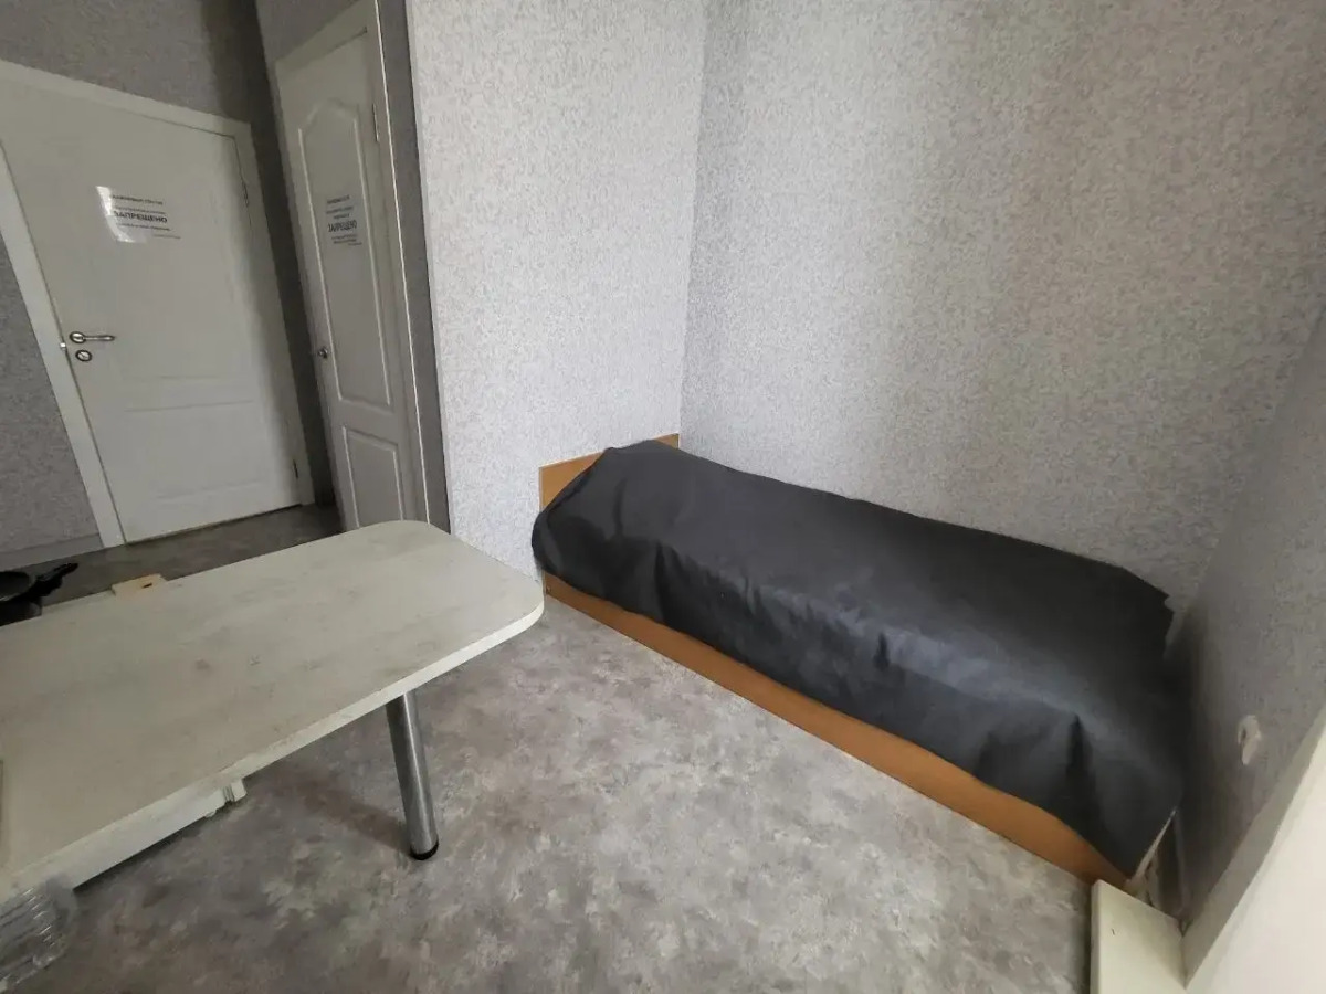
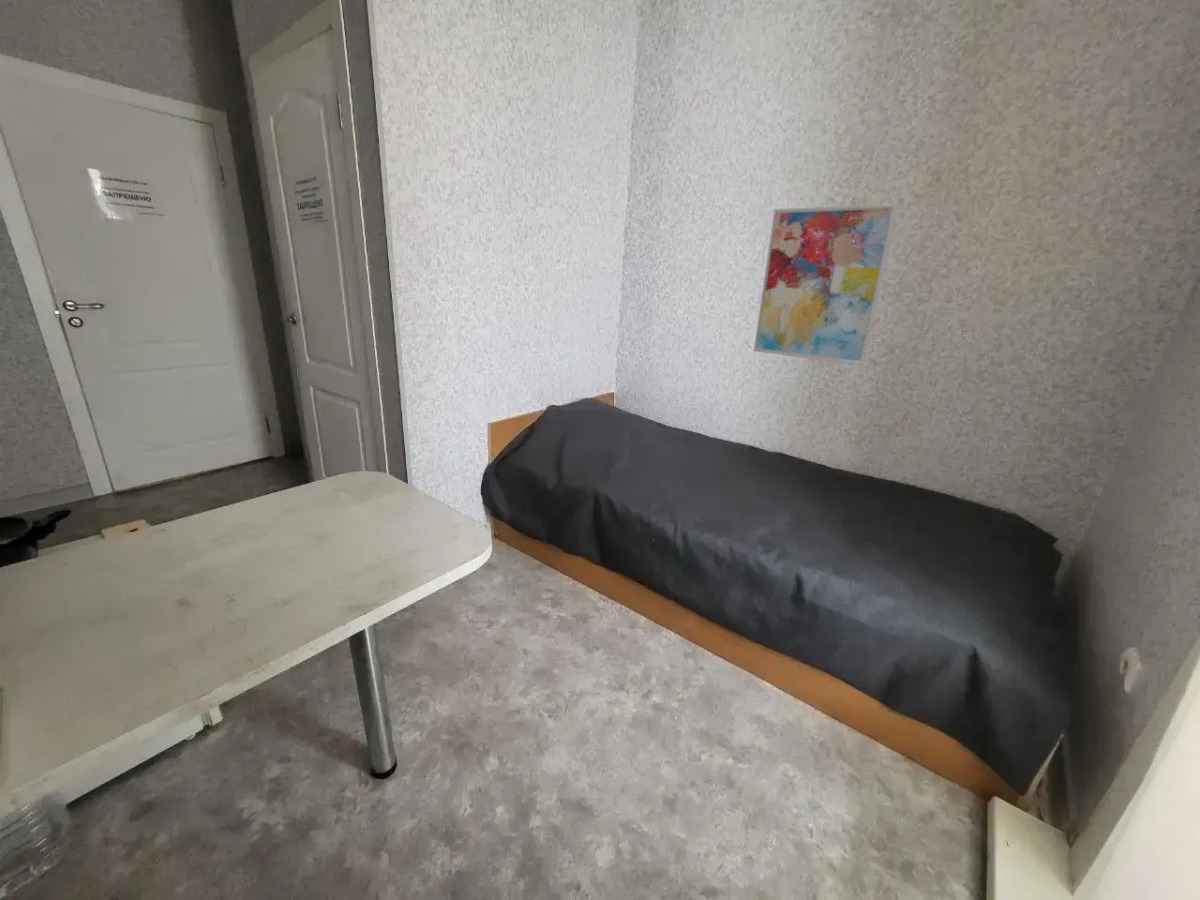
+ wall art [753,203,900,366]
